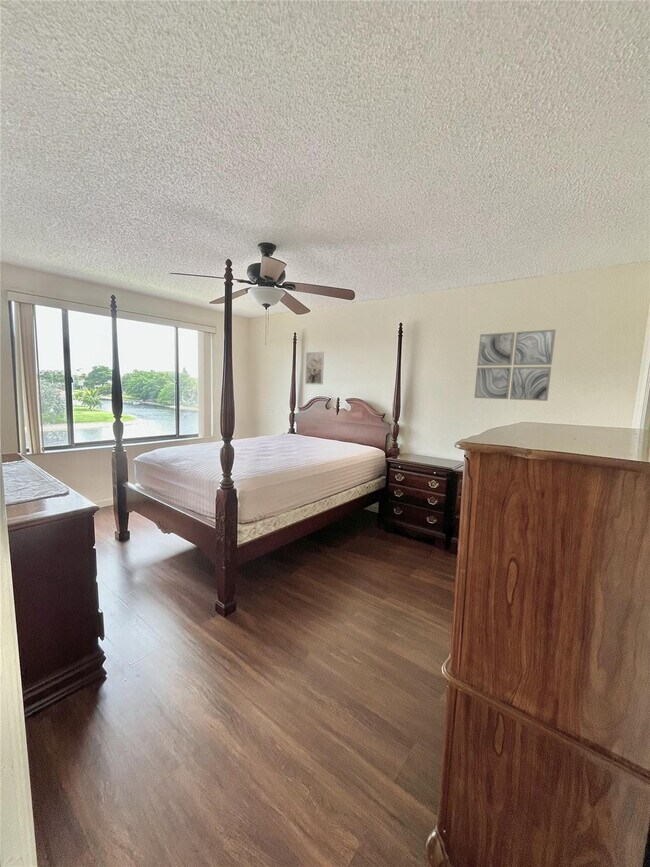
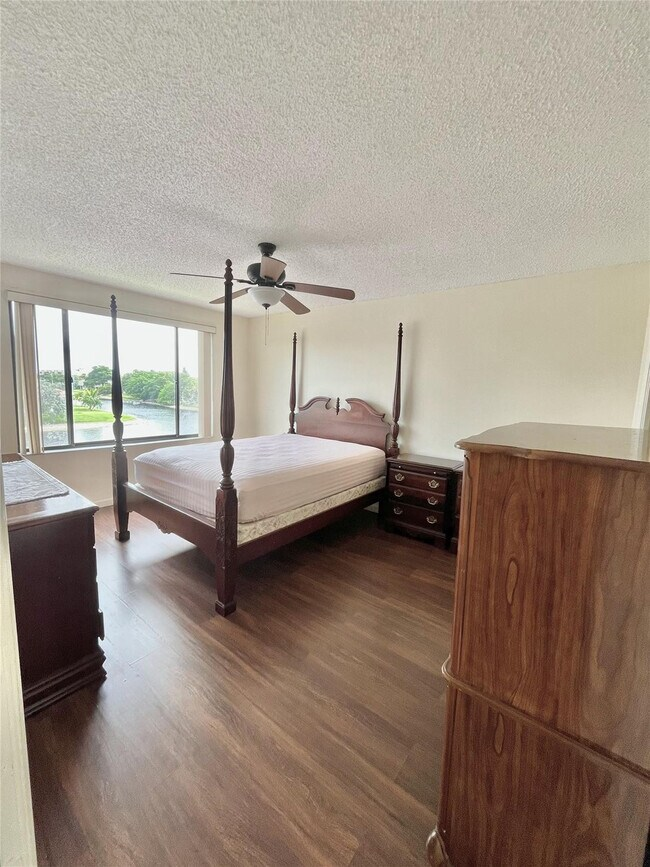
- wall art [473,328,557,402]
- wall art [304,351,325,386]
